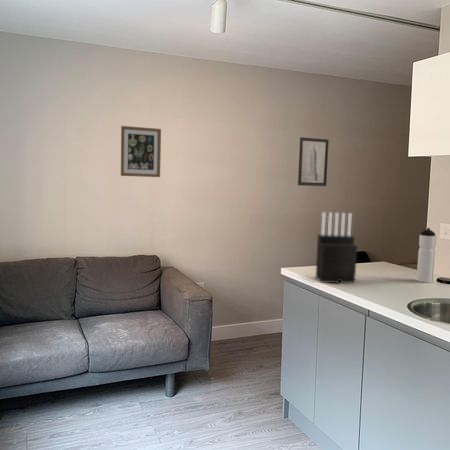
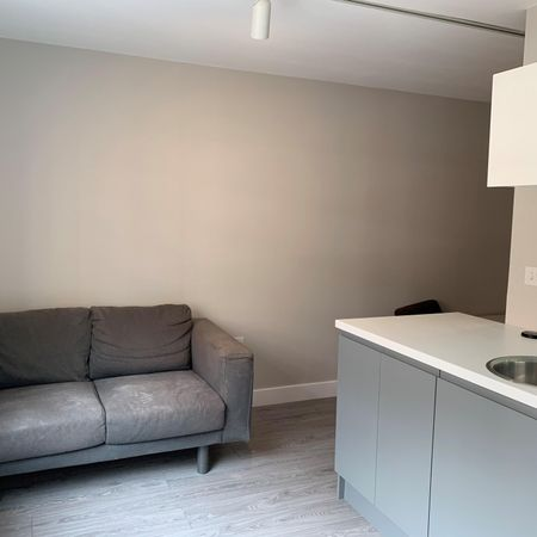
- knife block [315,211,358,285]
- wall art [120,125,162,178]
- water bottle [415,227,437,284]
- wall art [297,136,330,187]
